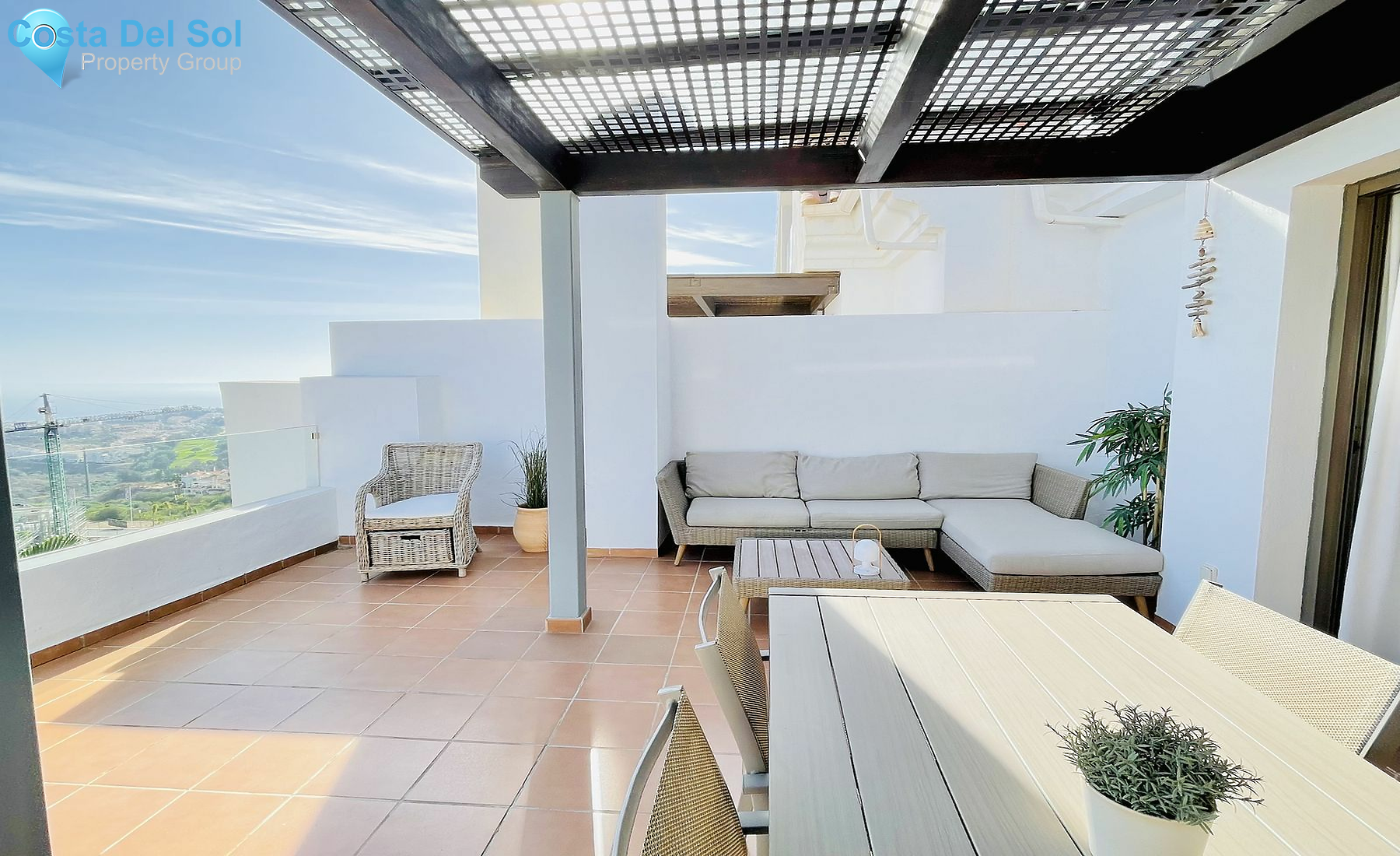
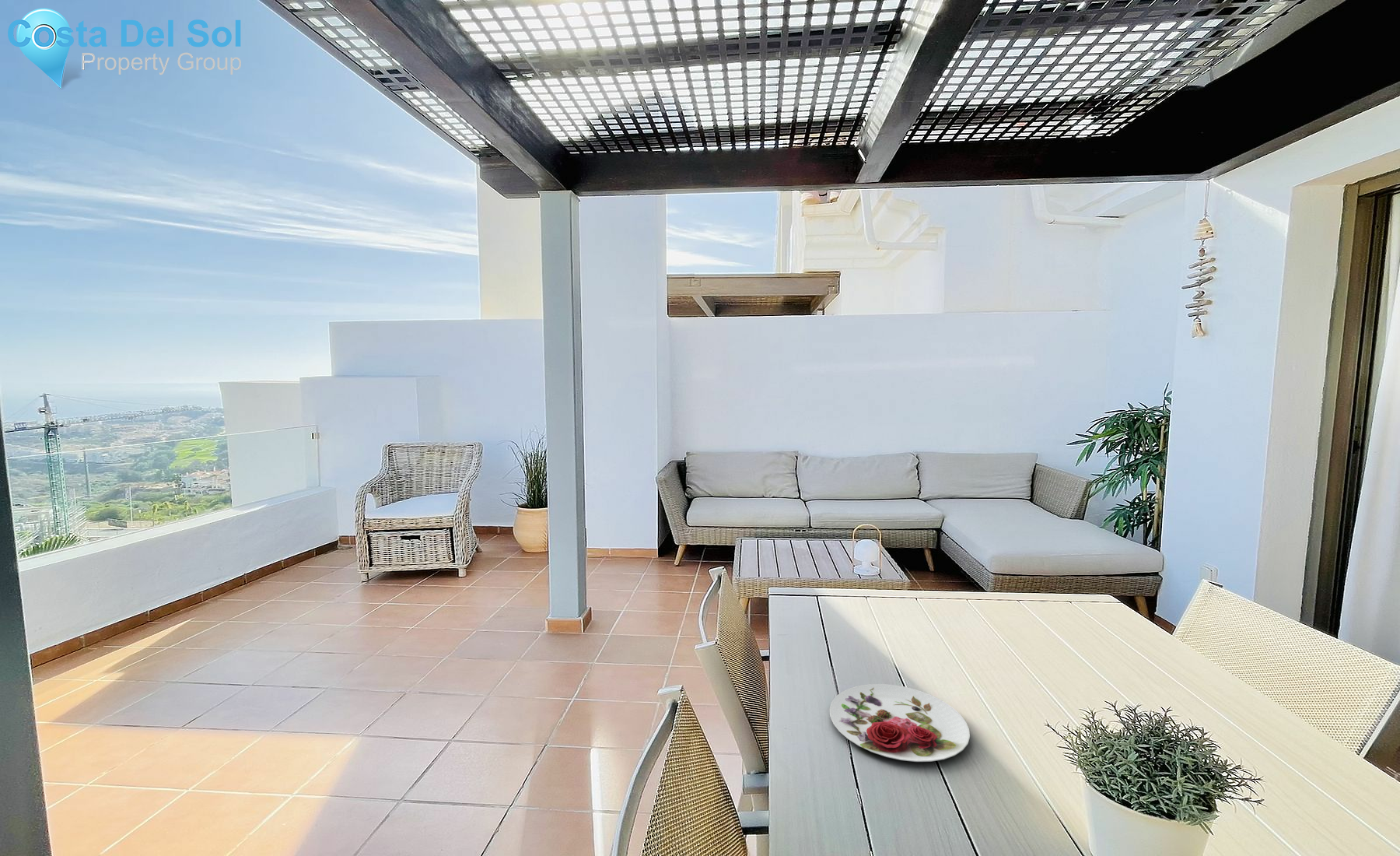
+ plate [829,683,971,763]
